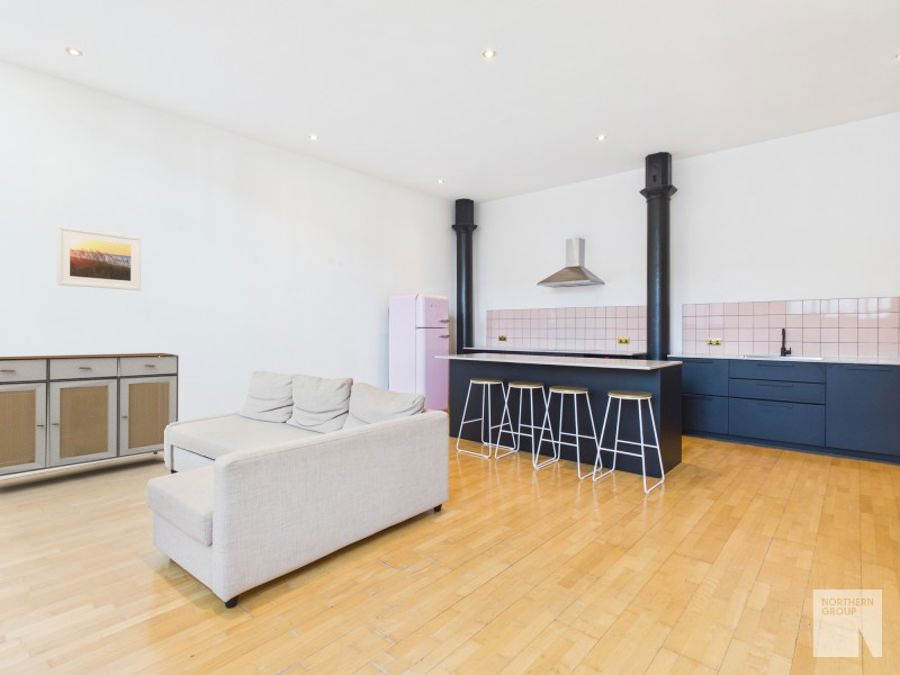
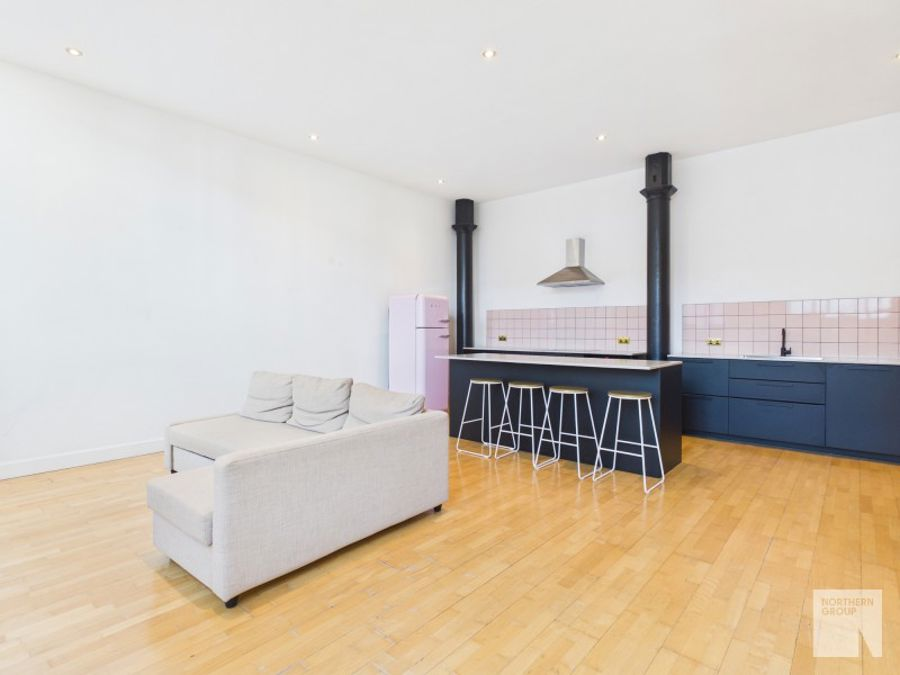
- sideboard [0,352,180,477]
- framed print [56,225,142,291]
